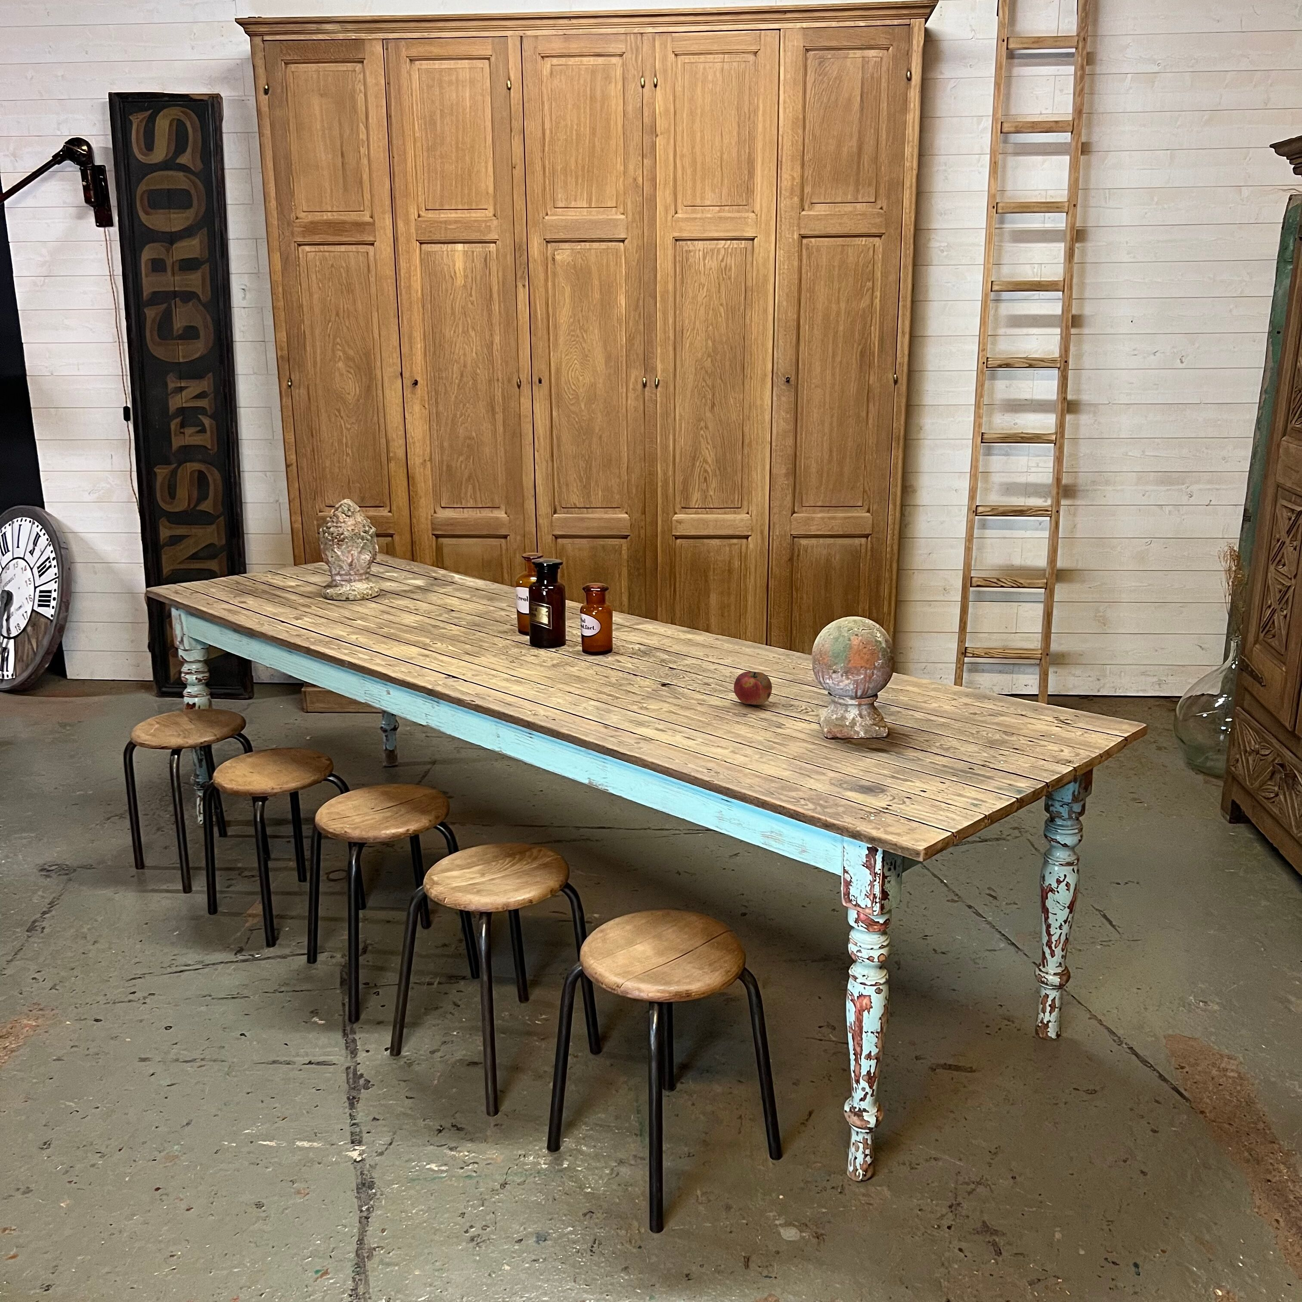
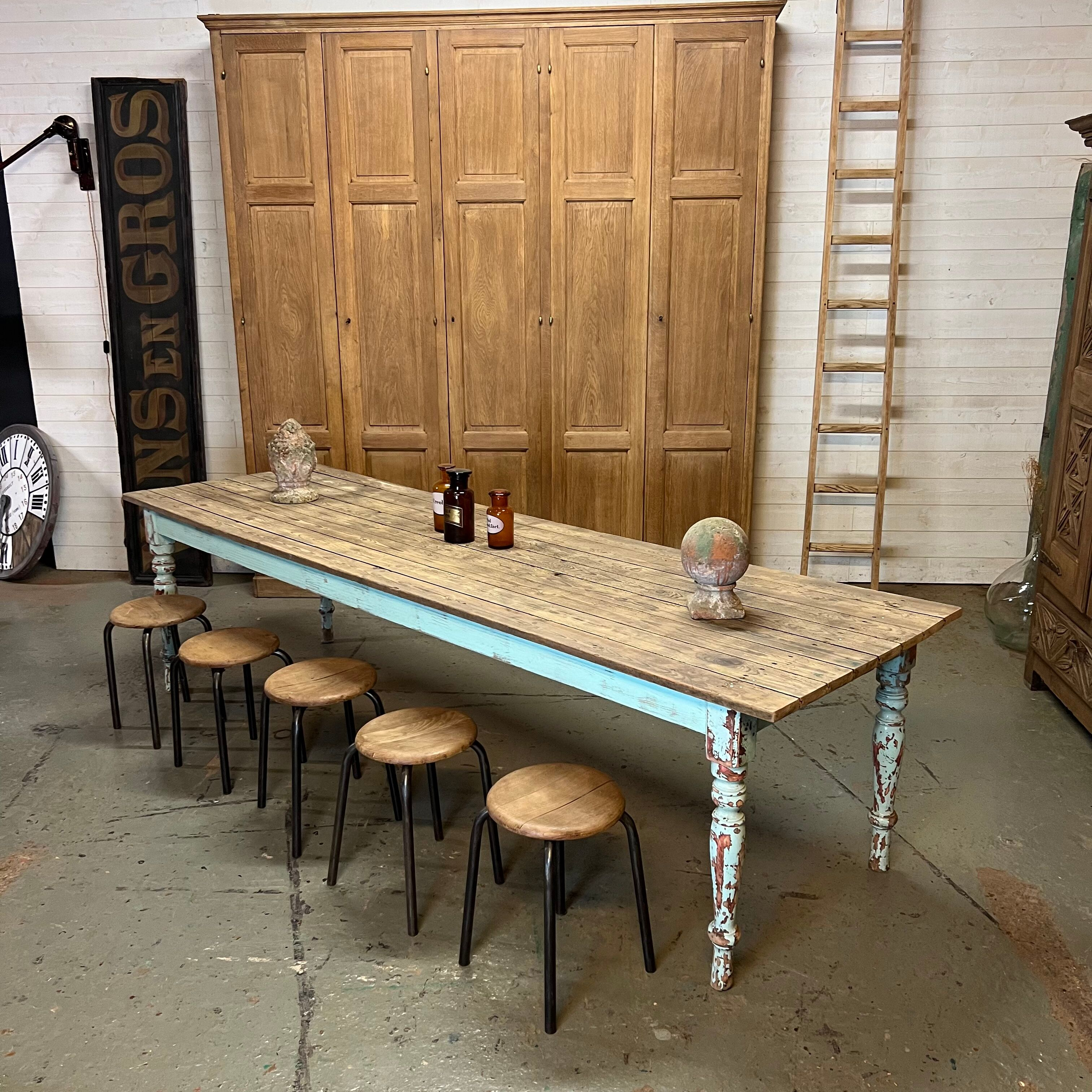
- fruit [733,671,773,706]
